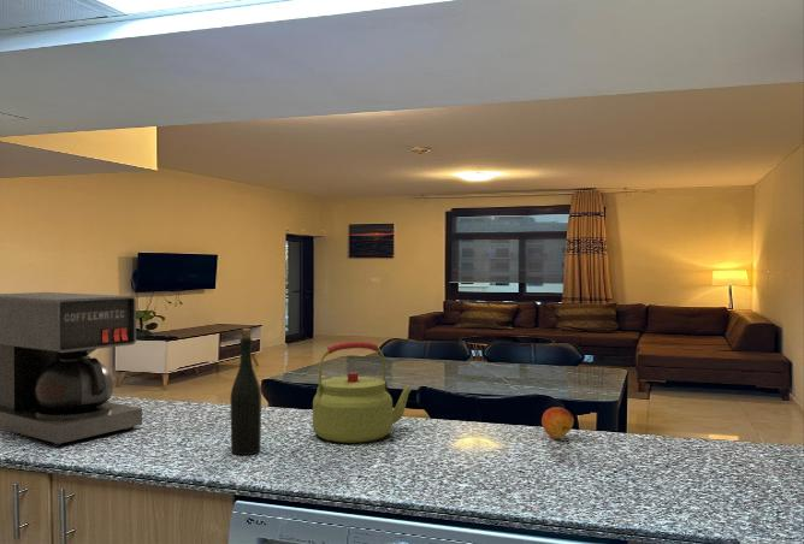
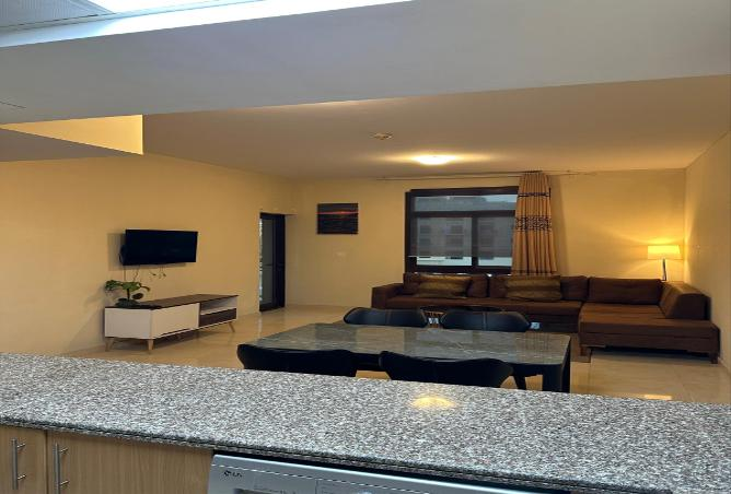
- bottle [230,327,262,456]
- coffee maker [0,291,143,448]
- kettle [312,341,413,444]
- fruit [540,407,575,439]
